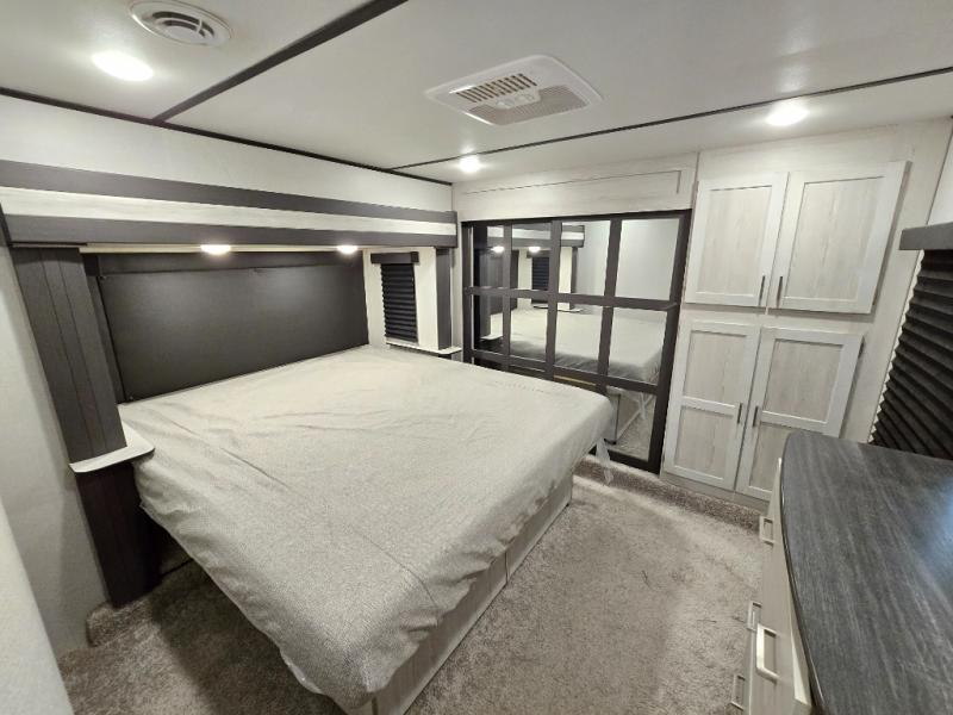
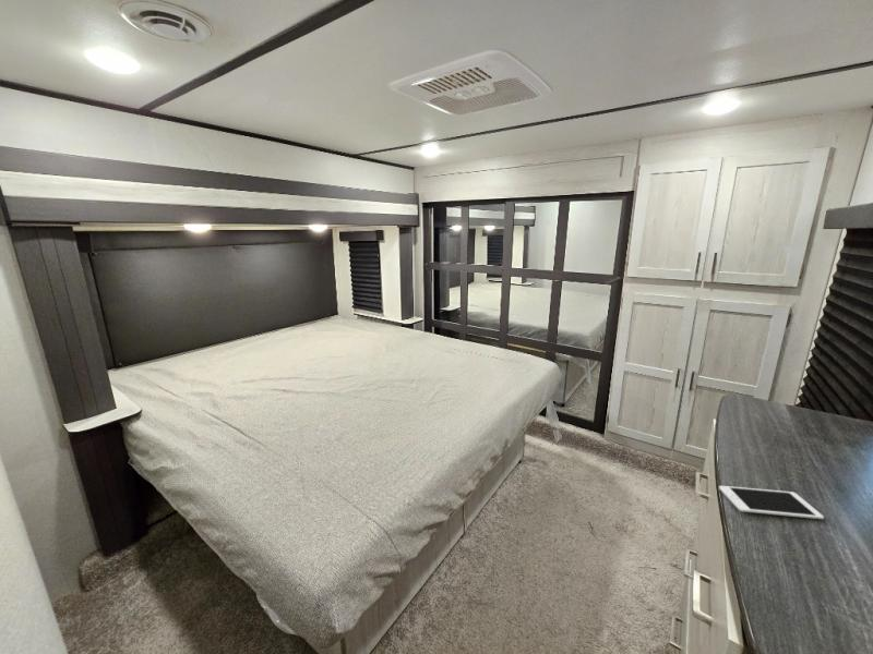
+ cell phone [718,485,825,520]
